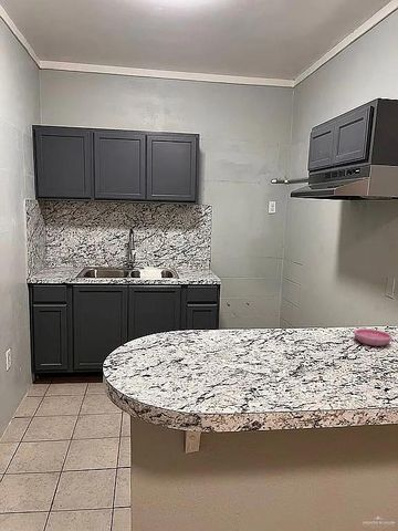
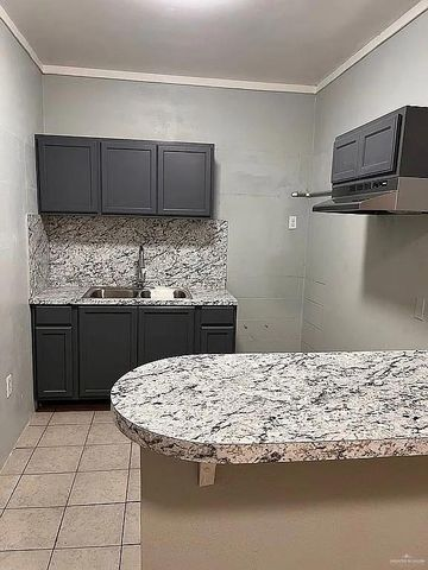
- saucer [353,327,394,347]
